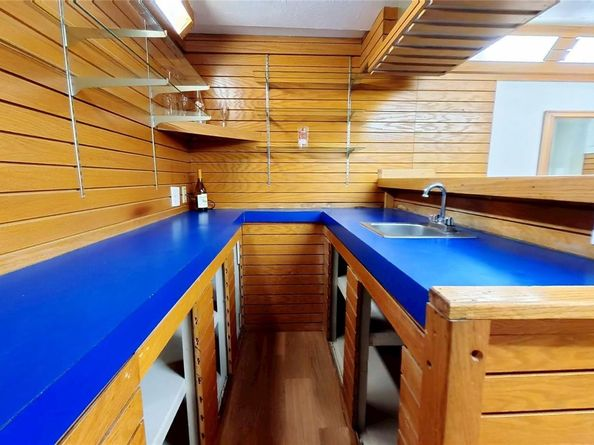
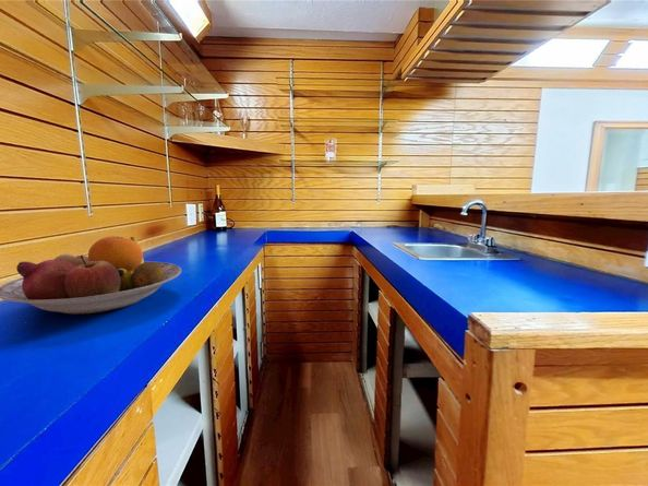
+ fruit bowl [0,235,182,316]
